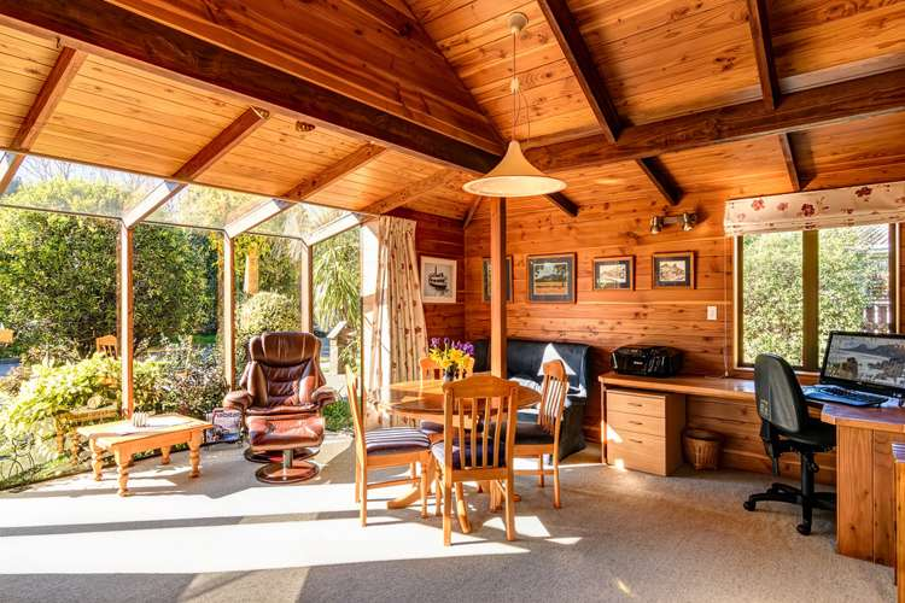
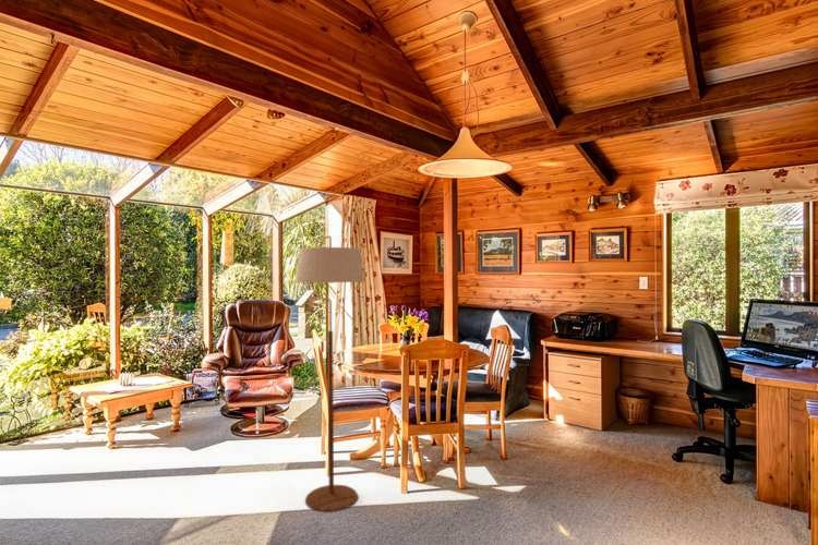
+ floor lamp [294,234,365,512]
